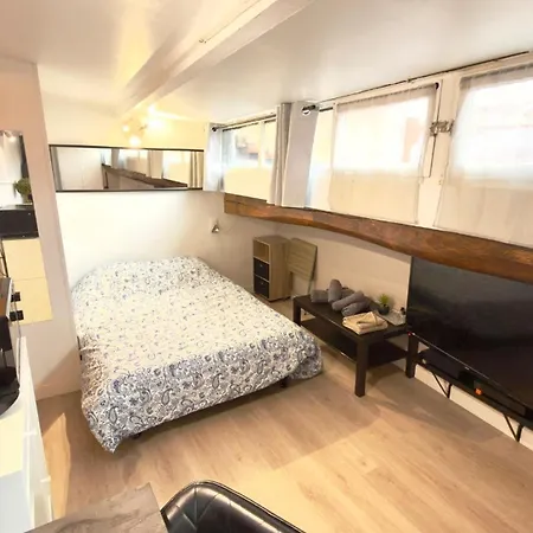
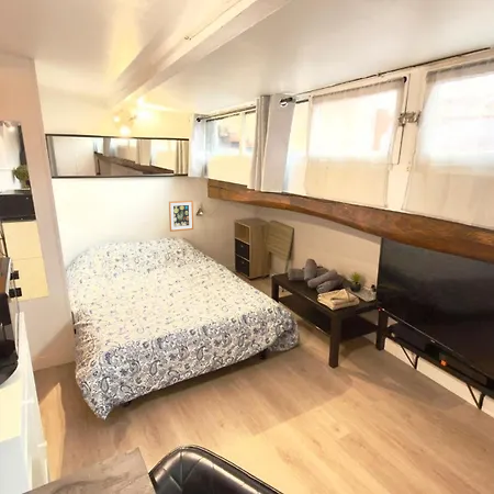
+ wall art [168,200,194,233]
